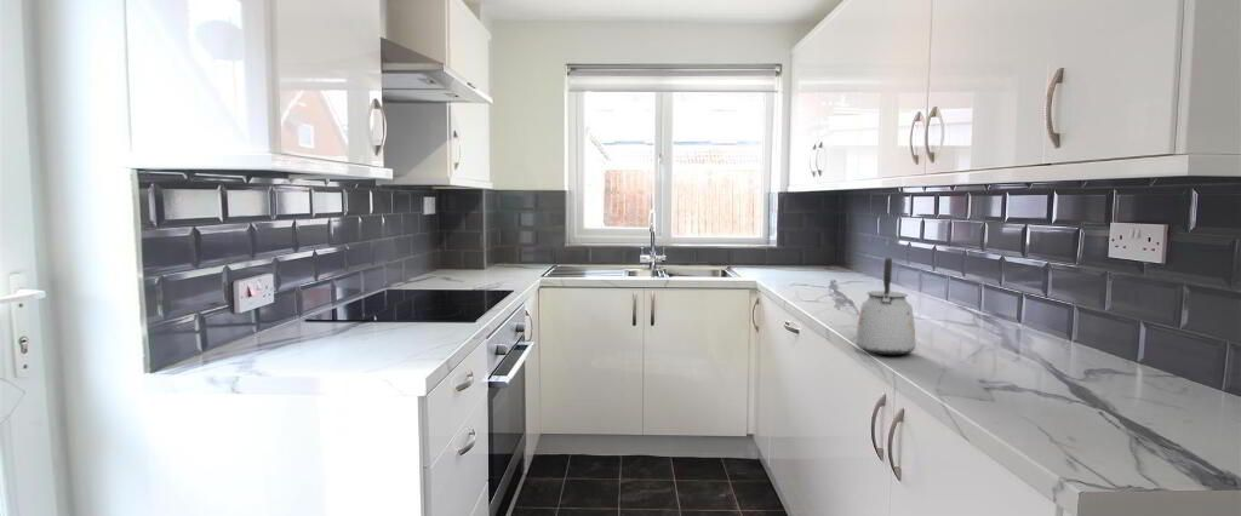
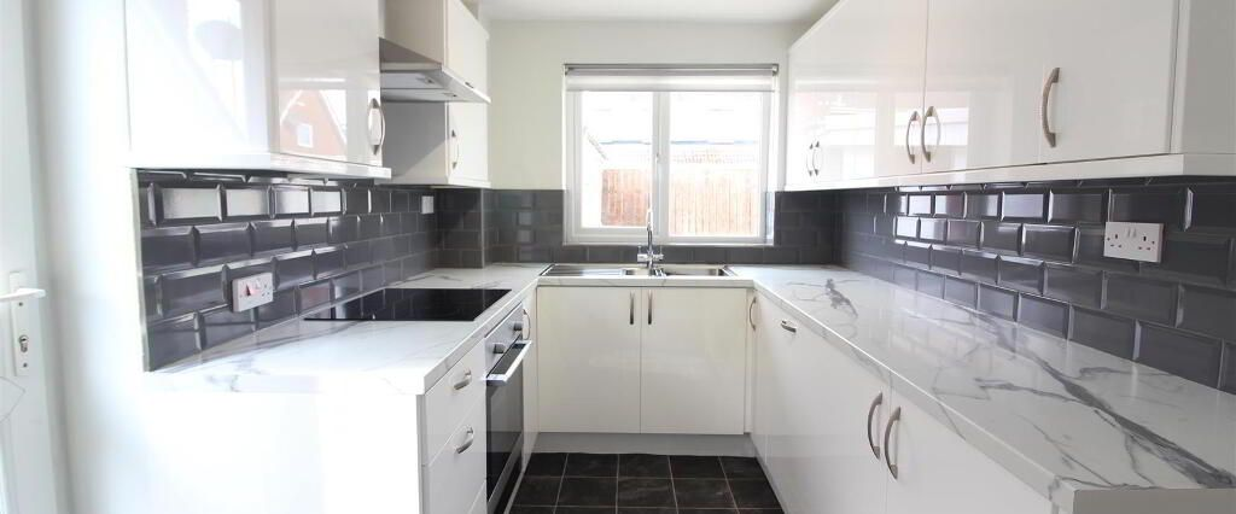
- kettle [854,257,917,356]
